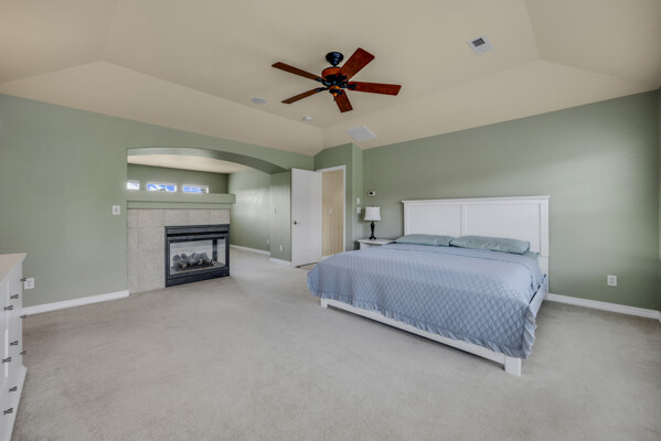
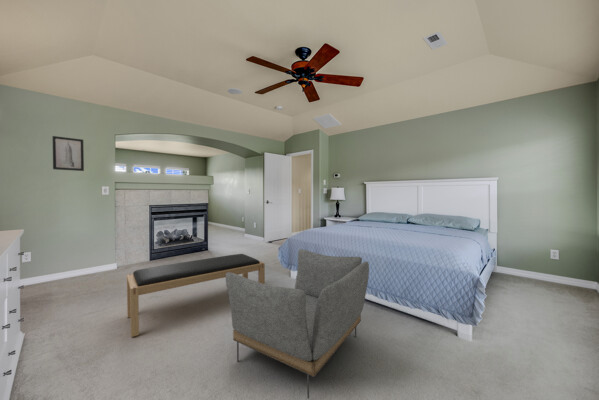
+ wall art [51,135,85,172]
+ bench [126,253,266,338]
+ armchair [225,248,370,399]
